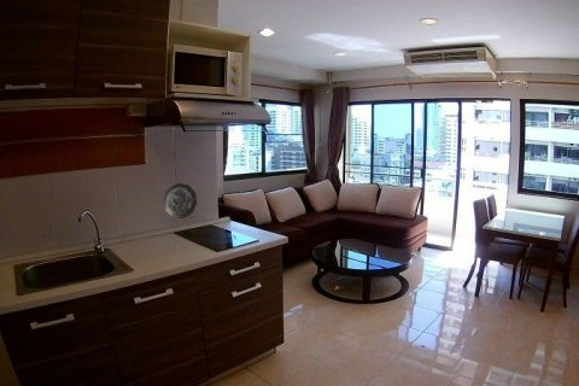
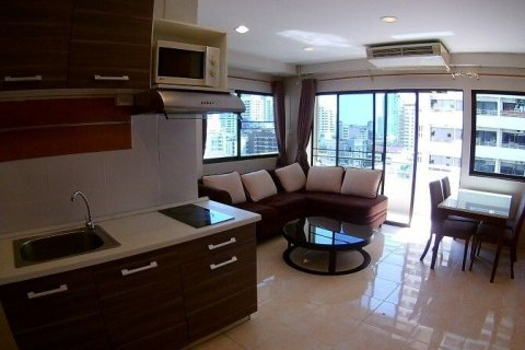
- decorative plate [163,182,198,220]
